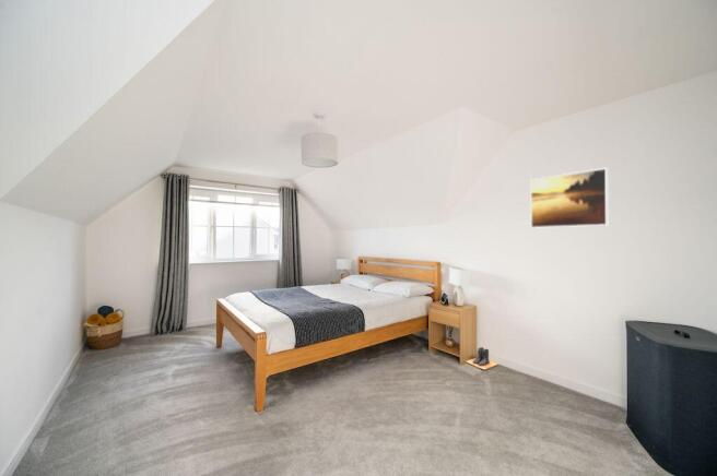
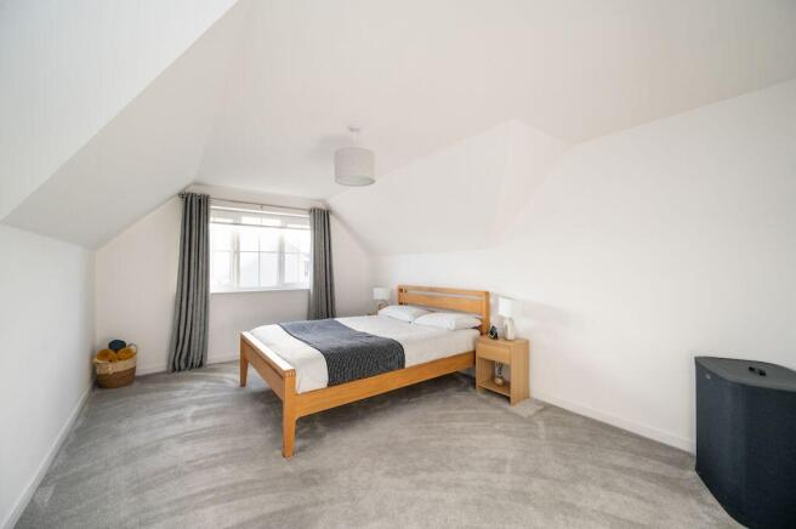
- boots [465,346,499,371]
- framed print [530,166,609,229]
